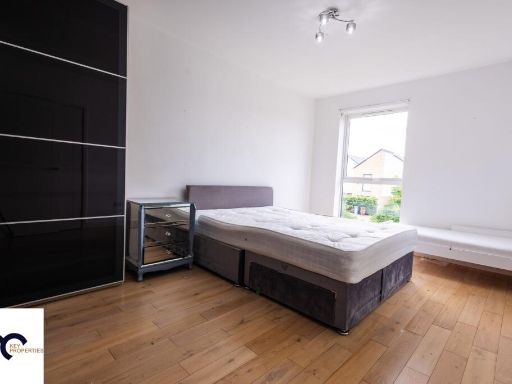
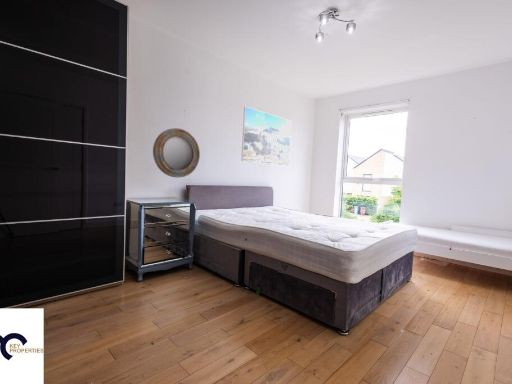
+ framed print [240,106,292,167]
+ home mirror [152,127,201,178]
